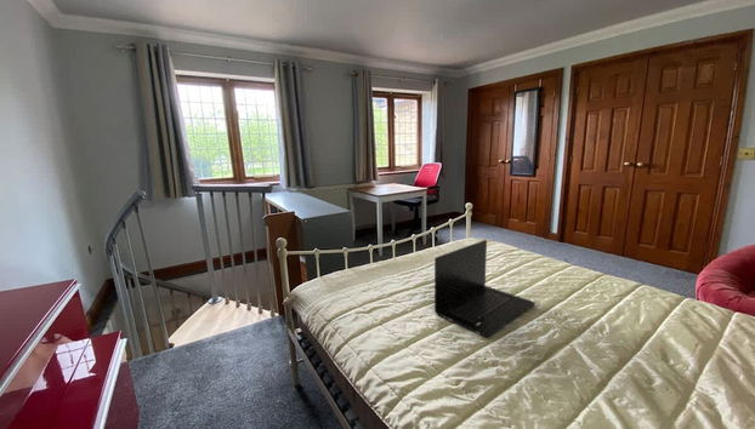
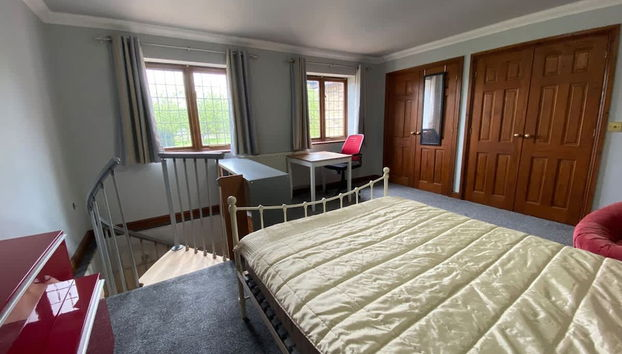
- laptop [433,239,537,338]
